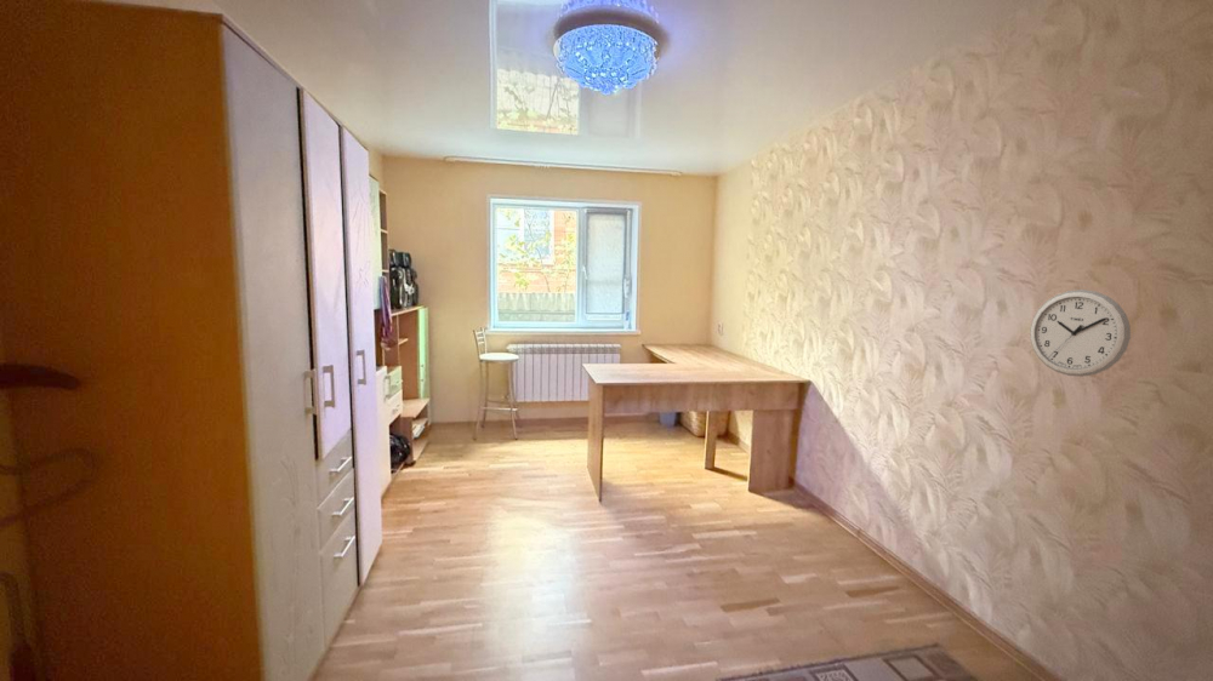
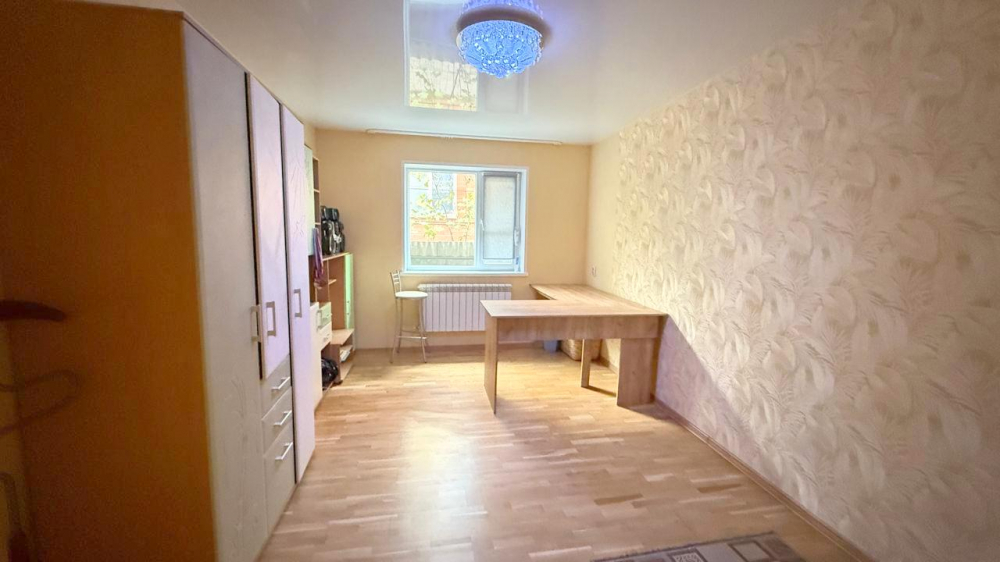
- wall clock [1029,288,1132,378]
